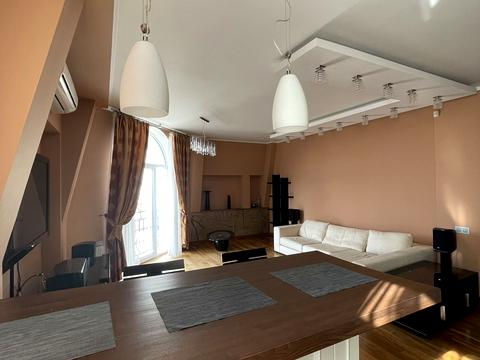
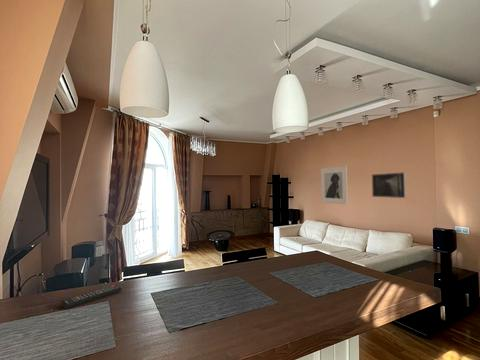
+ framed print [371,171,407,199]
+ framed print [320,165,349,205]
+ remote control [61,284,123,310]
